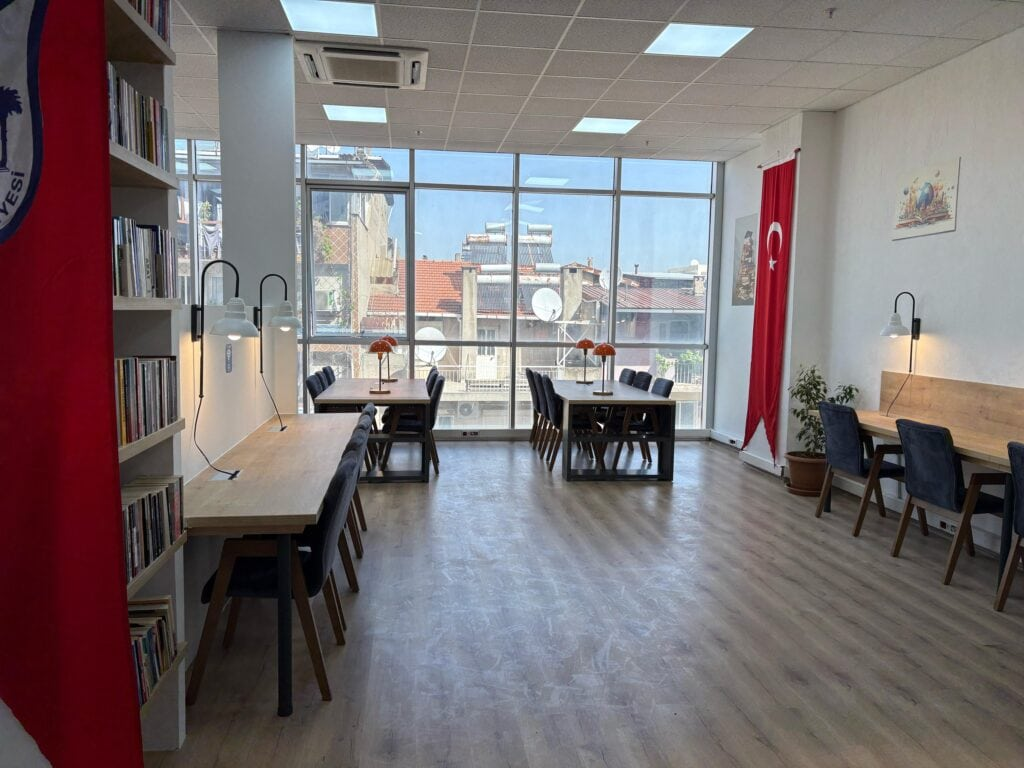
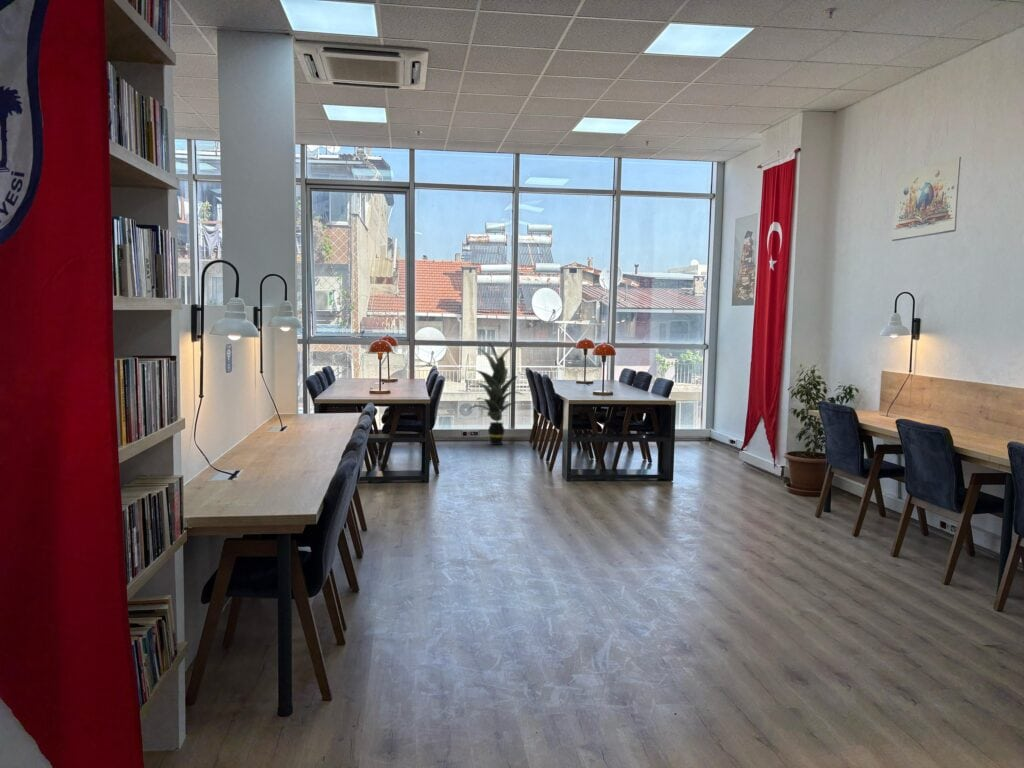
+ indoor plant [466,340,526,446]
